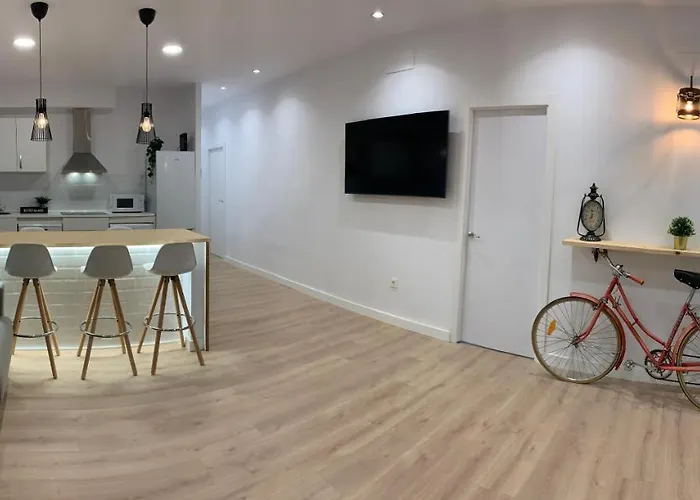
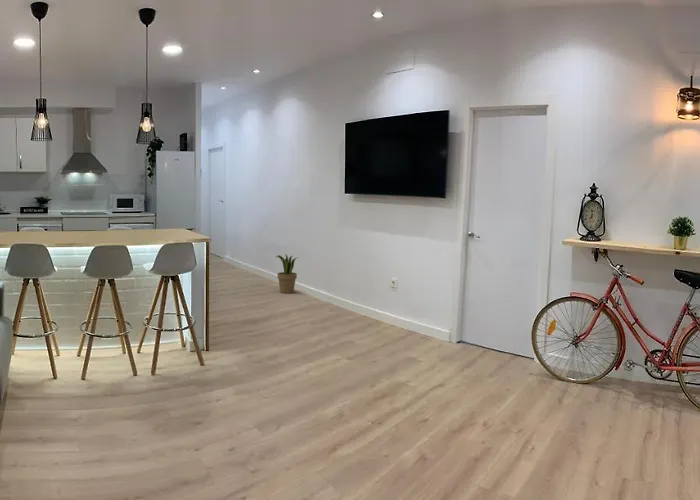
+ potted plant [275,253,299,294]
